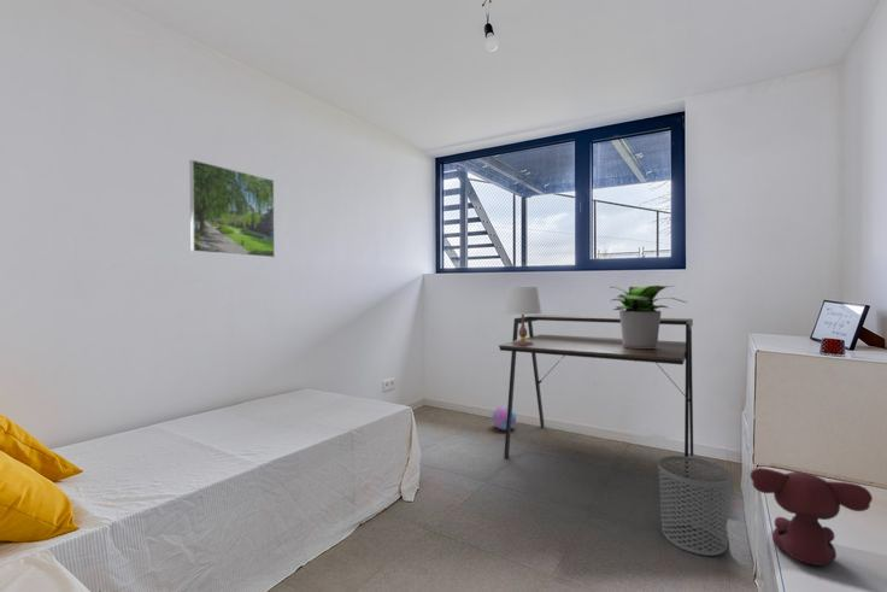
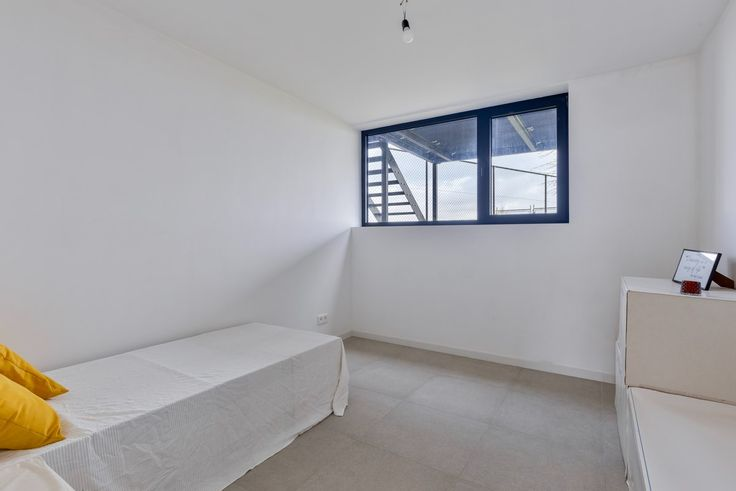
- decorative ball [492,405,517,432]
- potted plant [611,285,688,348]
- desk [498,313,694,500]
- waste bin [658,455,732,557]
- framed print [188,158,276,259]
- table lamp [503,286,542,345]
- teddy bear [750,467,874,567]
